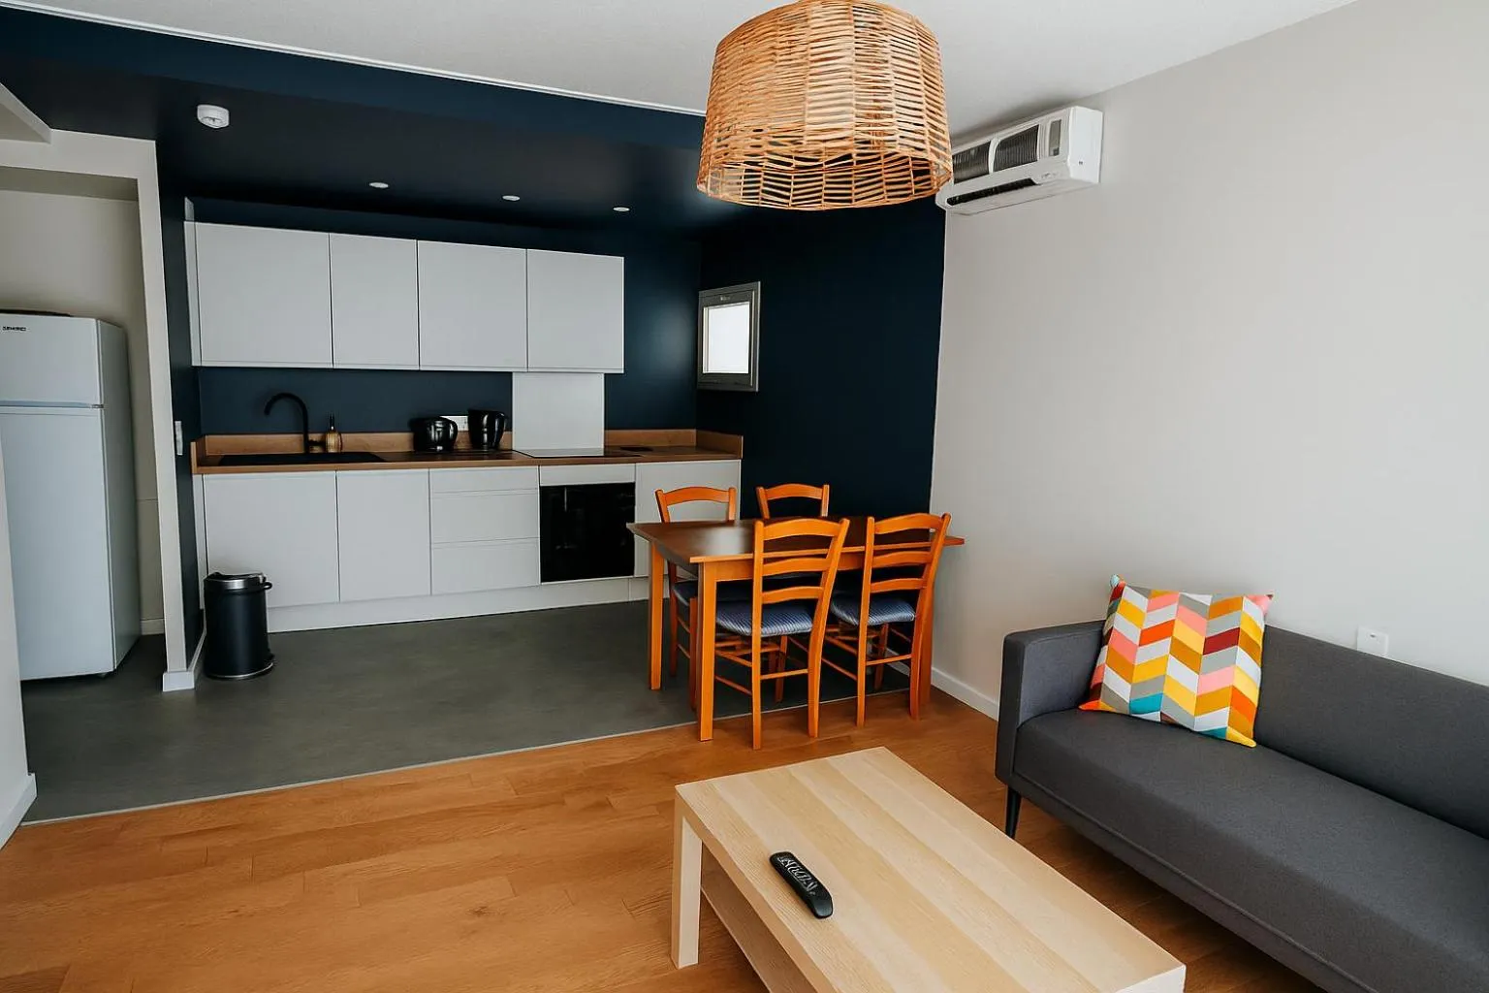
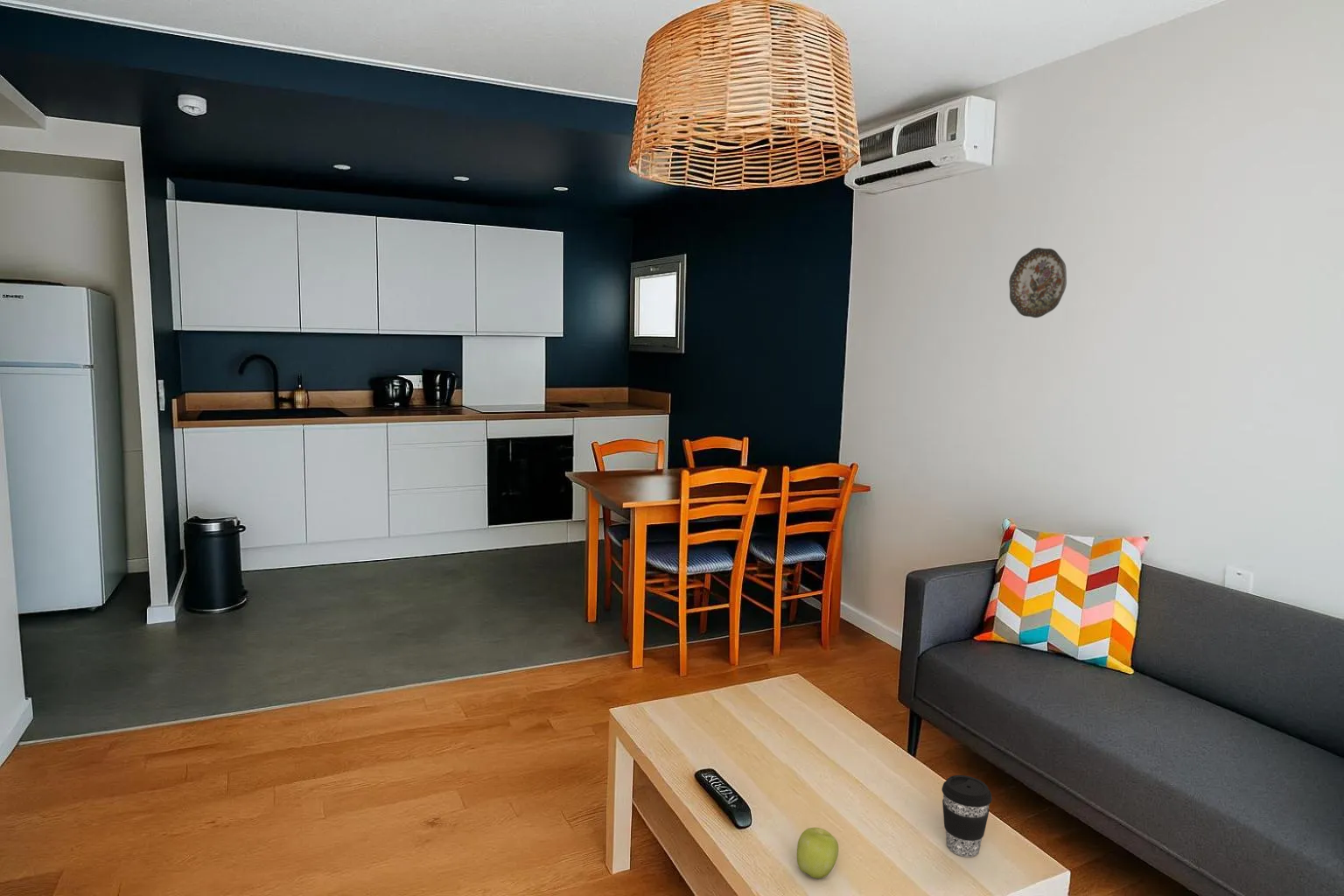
+ coffee cup [942,774,993,858]
+ apple [796,827,839,879]
+ decorative plate [1008,247,1068,318]
